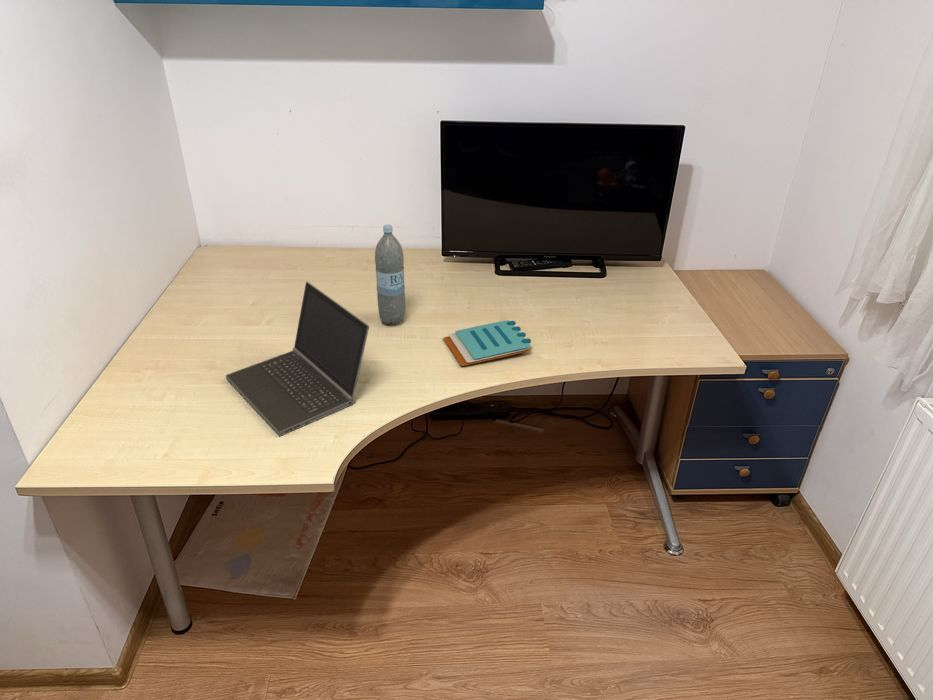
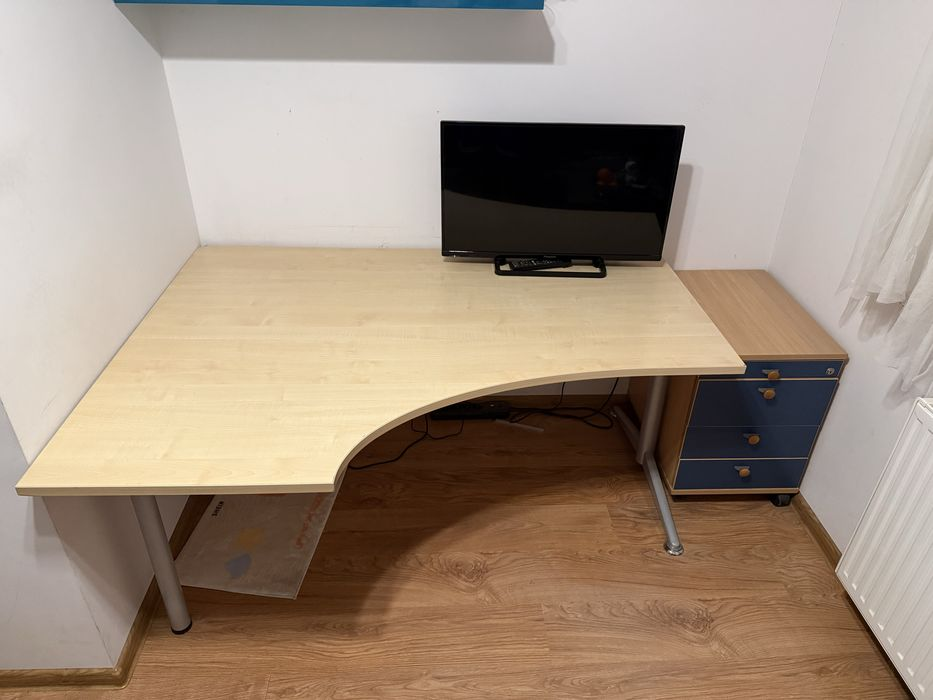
- water bottle [374,224,406,325]
- notebook [442,319,532,367]
- laptop computer [225,280,370,438]
